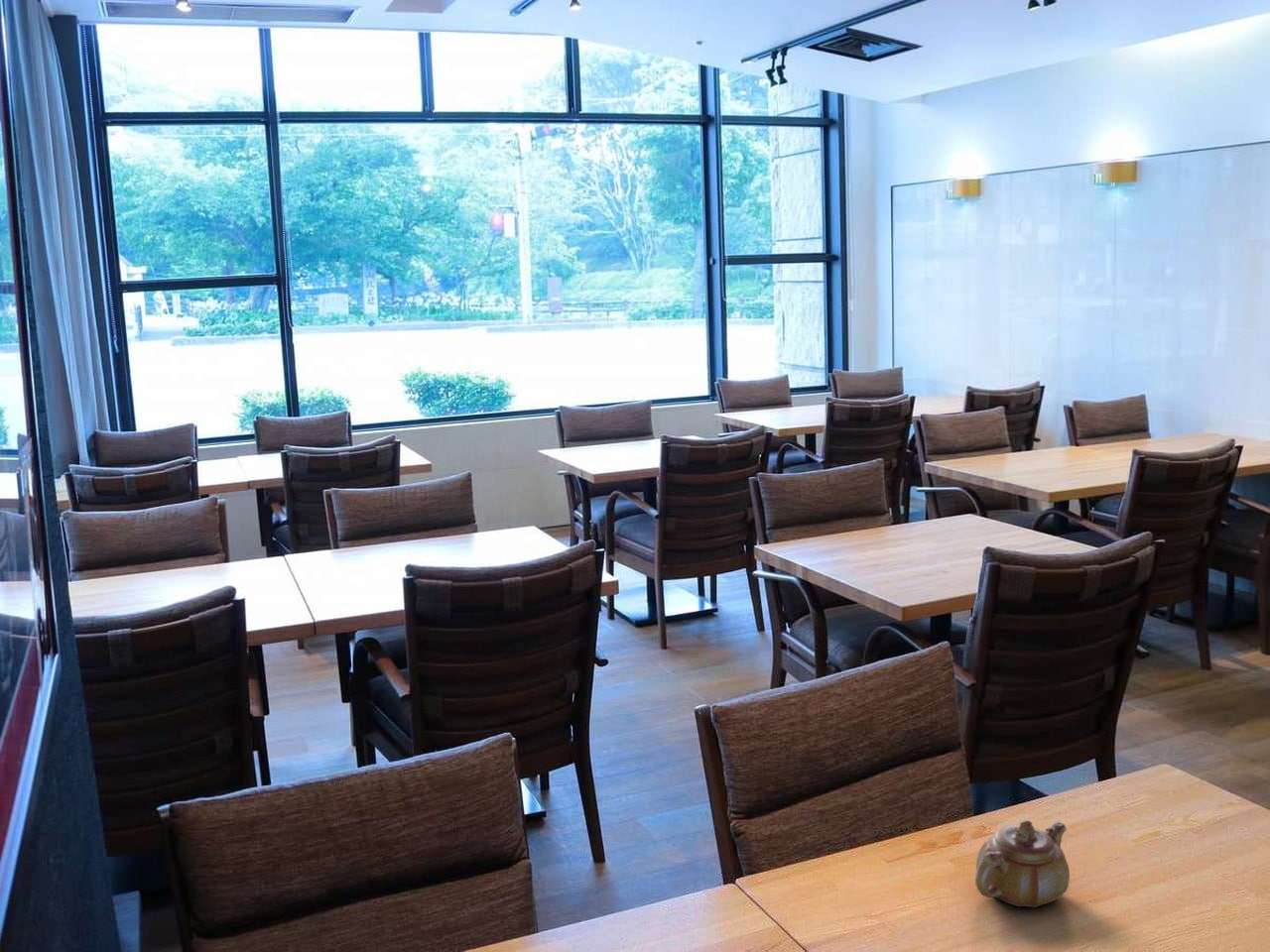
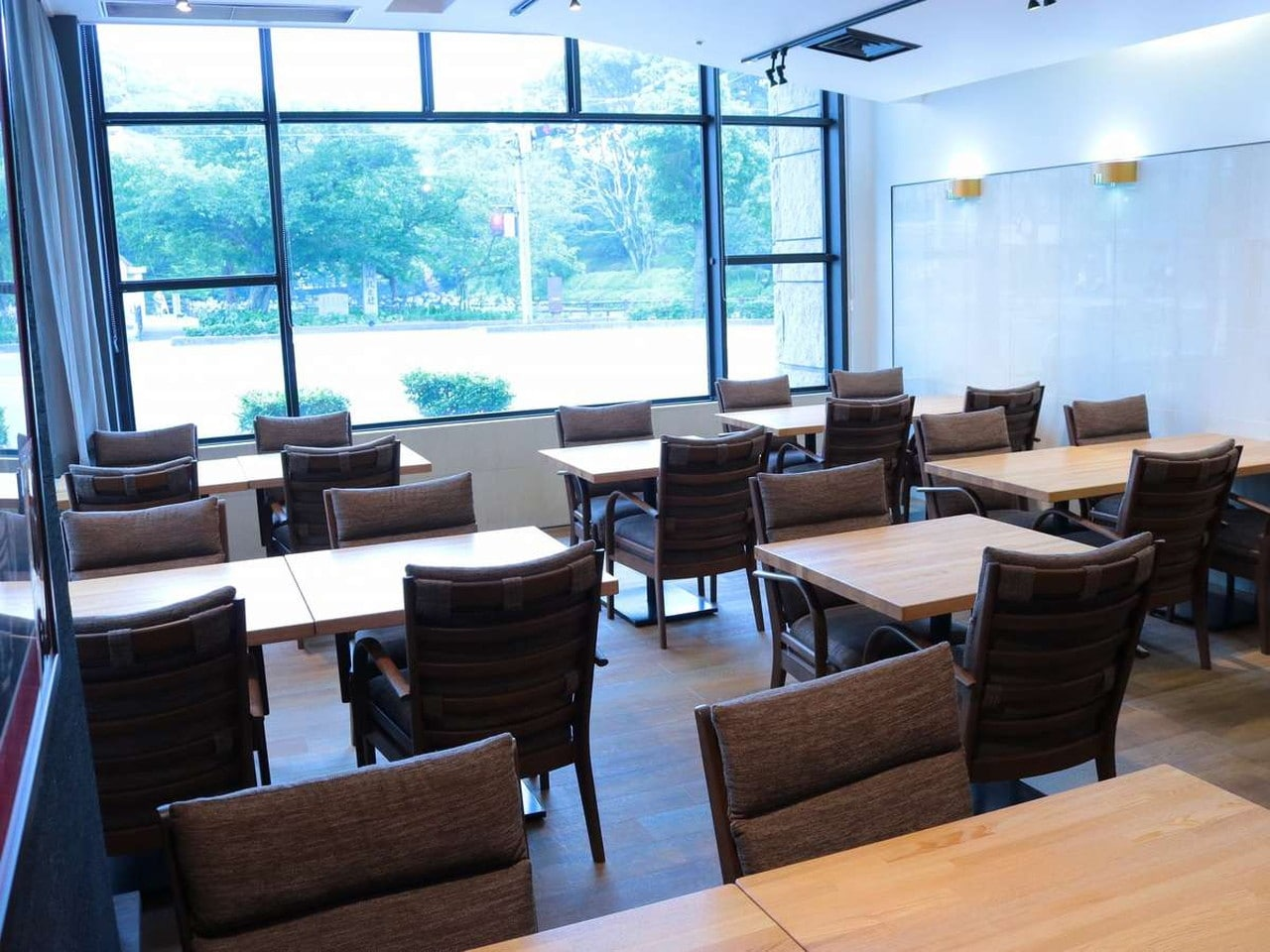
- teapot [974,819,1071,908]
